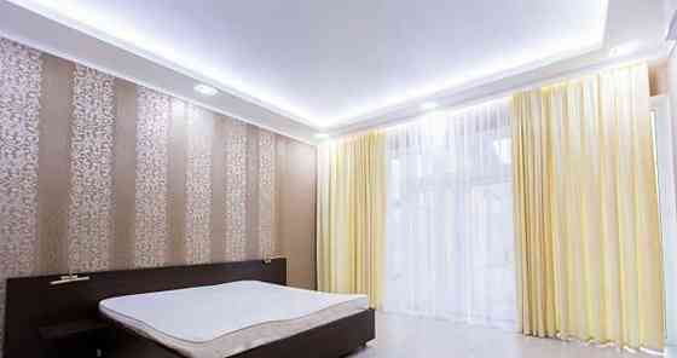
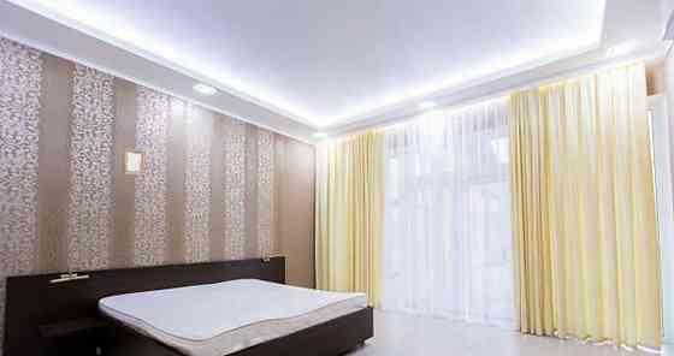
+ picture frame [122,148,146,177]
